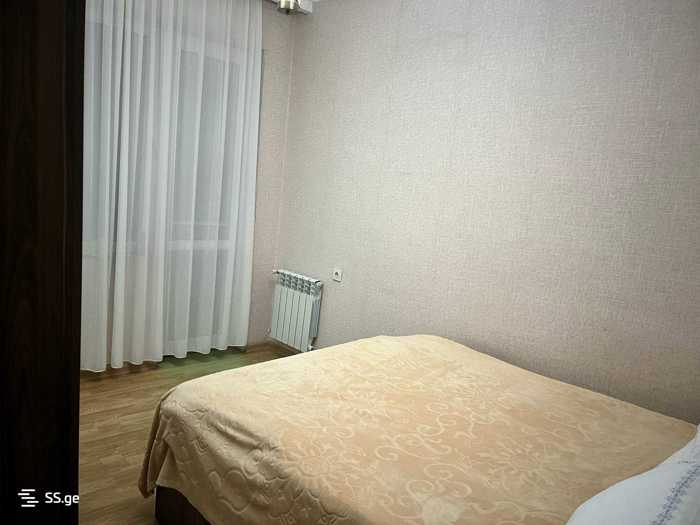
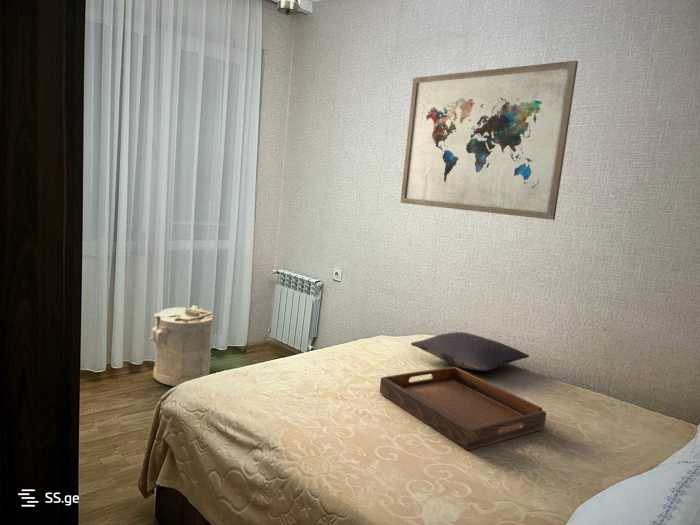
+ wall art [399,60,579,221]
+ laundry hamper [149,304,214,387]
+ pillow [410,331,530,372]
+ serving tray [379,366,547,451]
